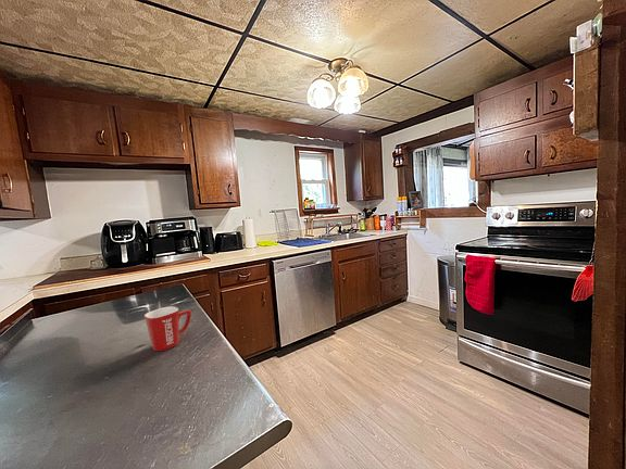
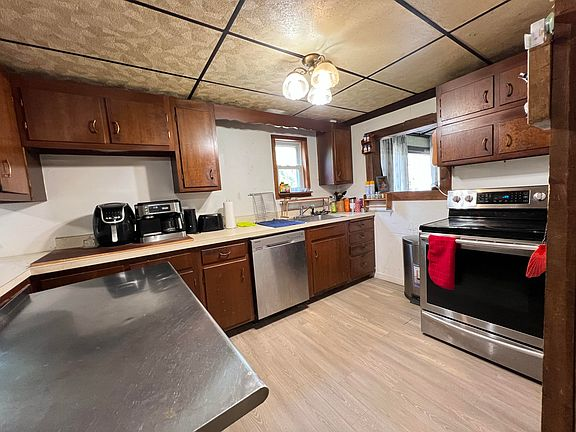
- mug [143,305,192,352]
